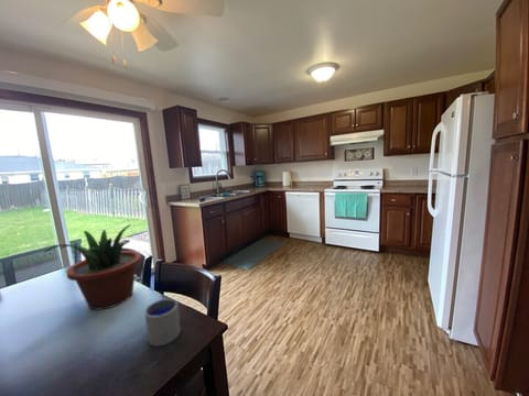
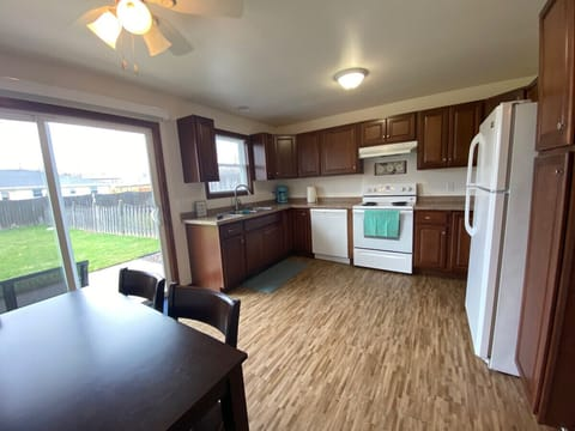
- potted plant [44,223,142,311]
- cup [143,297,182,348]
